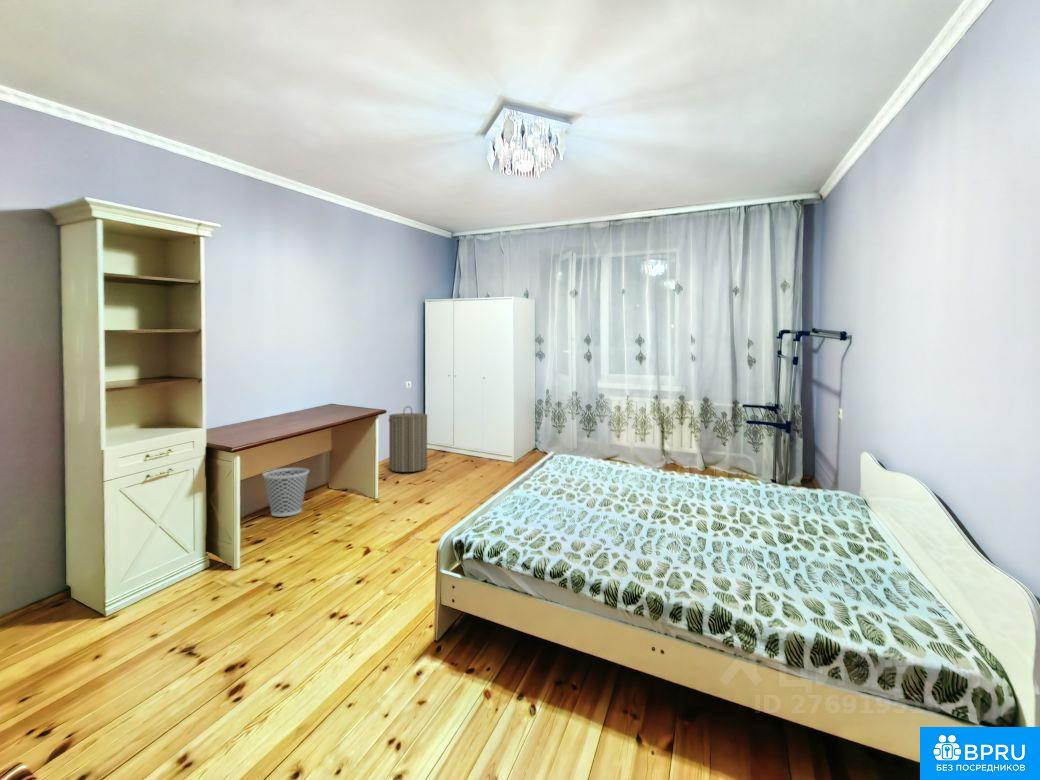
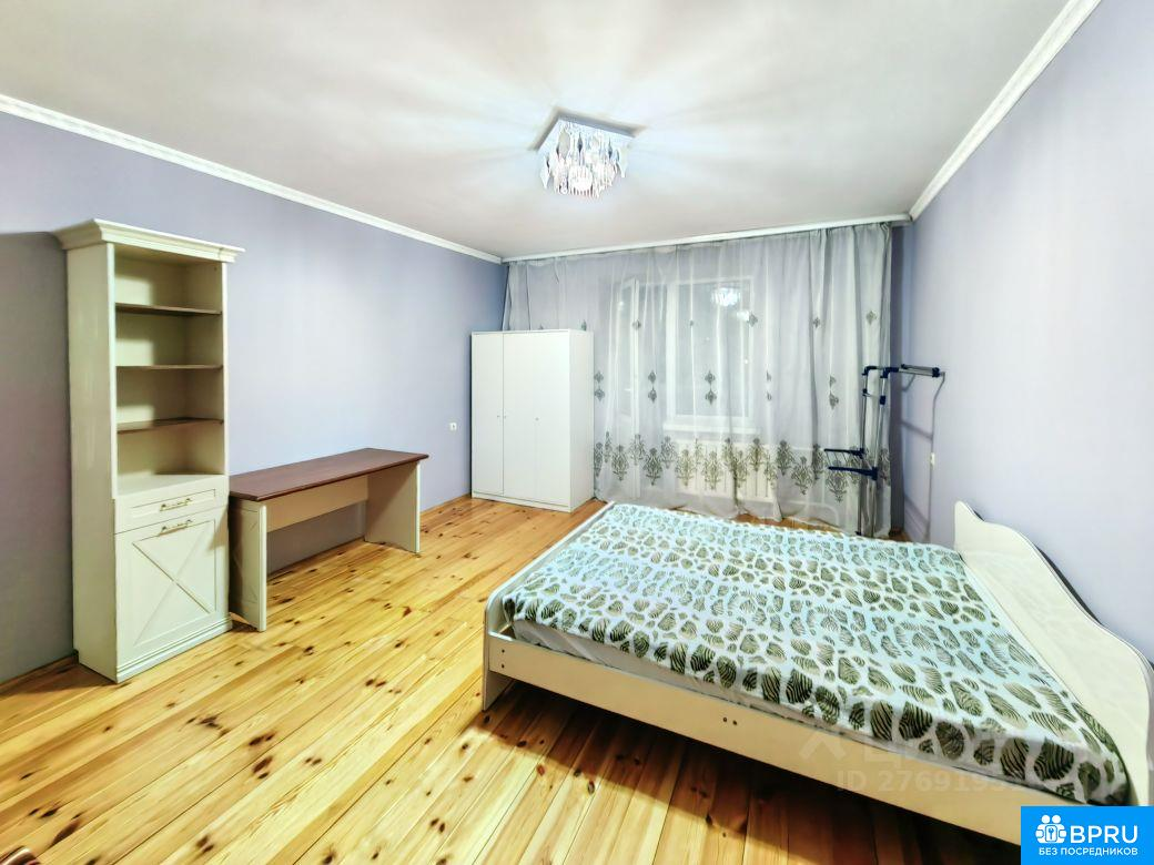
- laundry hamper [388,405,428,473]
- wastebasket [262,467,310,517]
